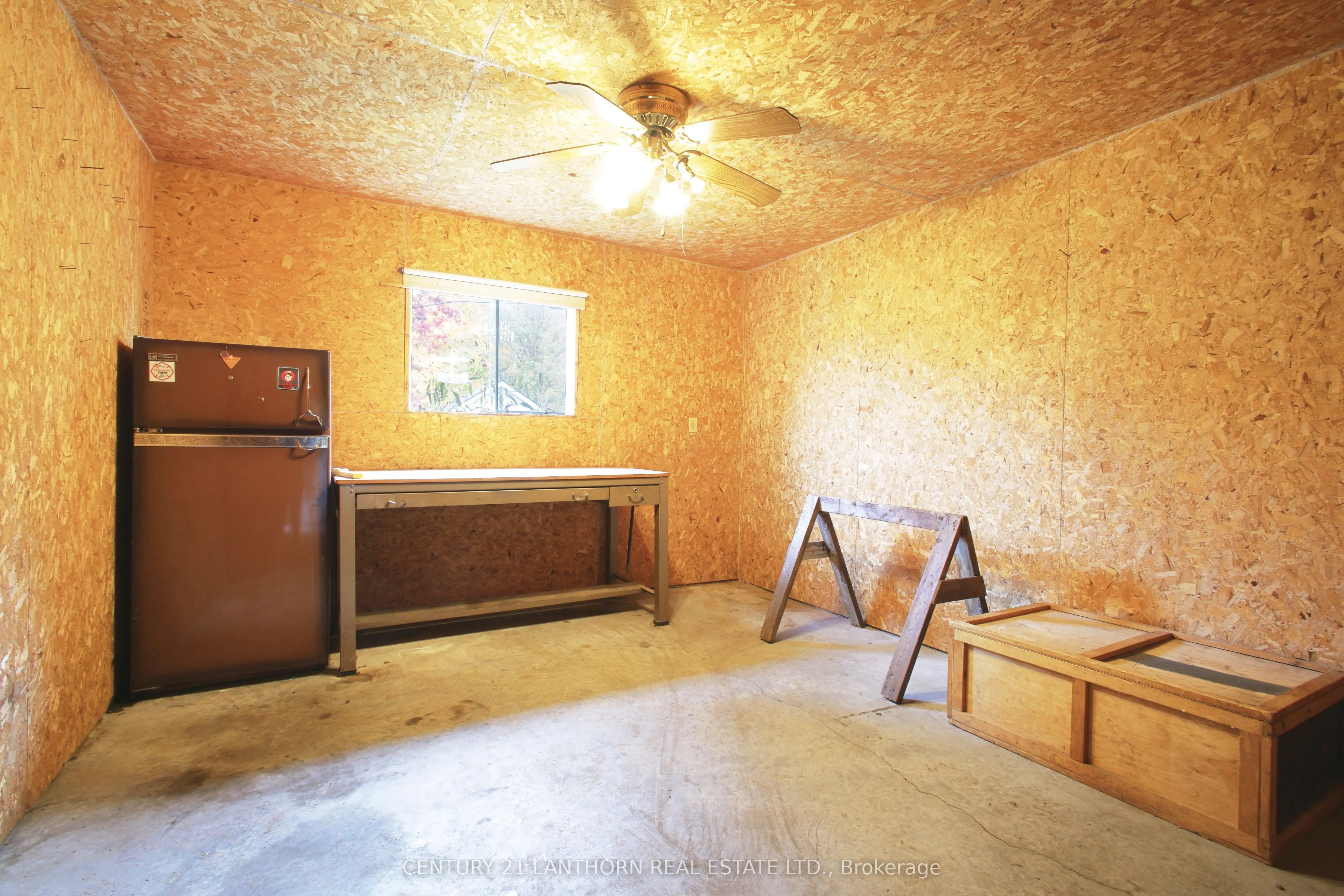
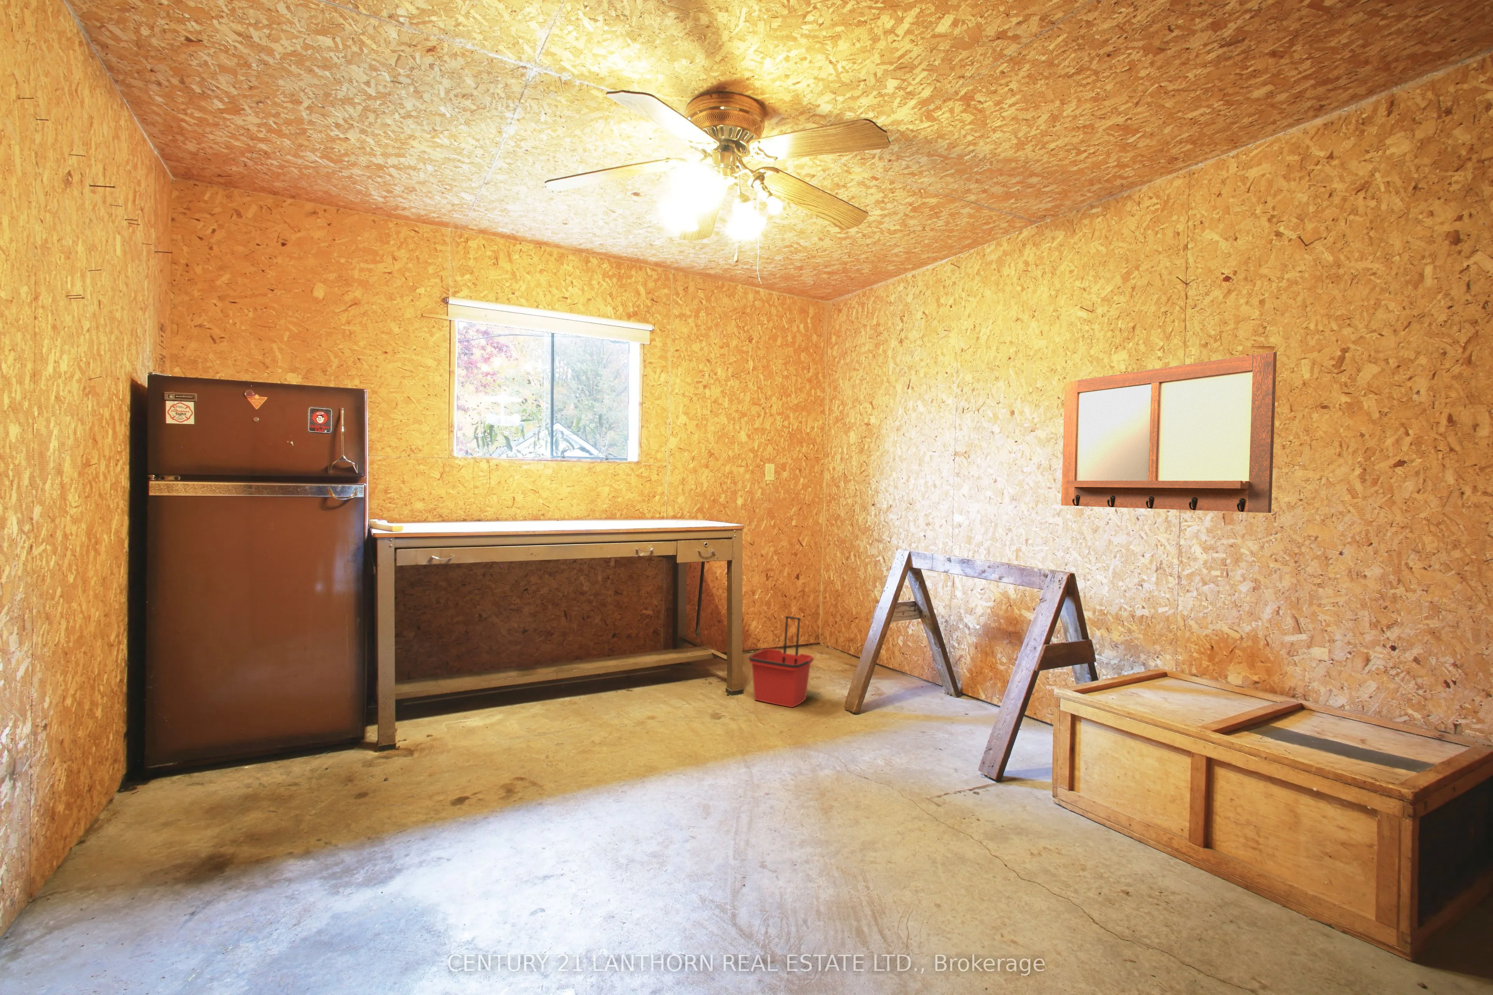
+ writing board [1061,351,1277,513]
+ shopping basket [749,615,813,707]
